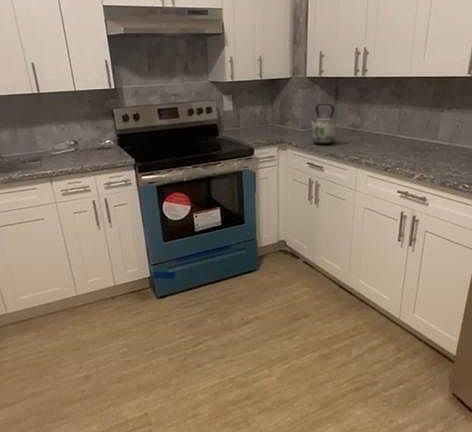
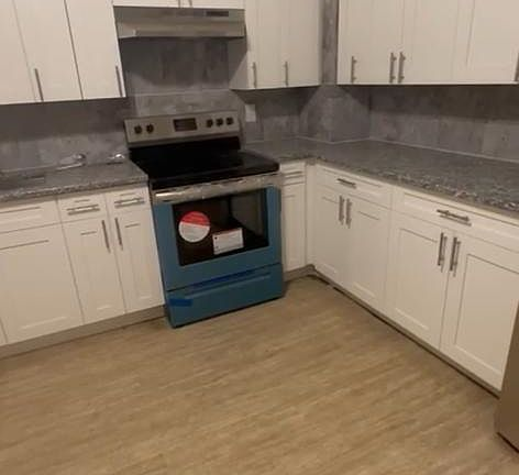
- kettle [309,103,336,145]
